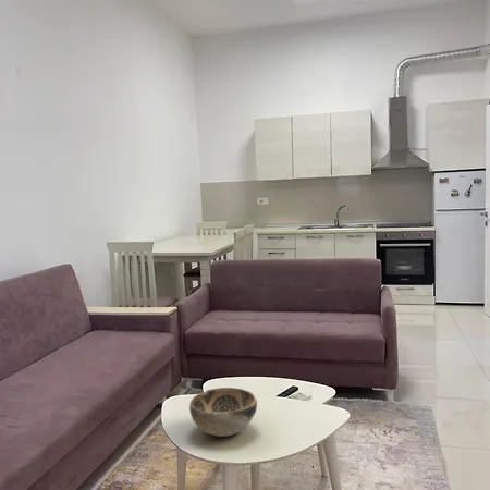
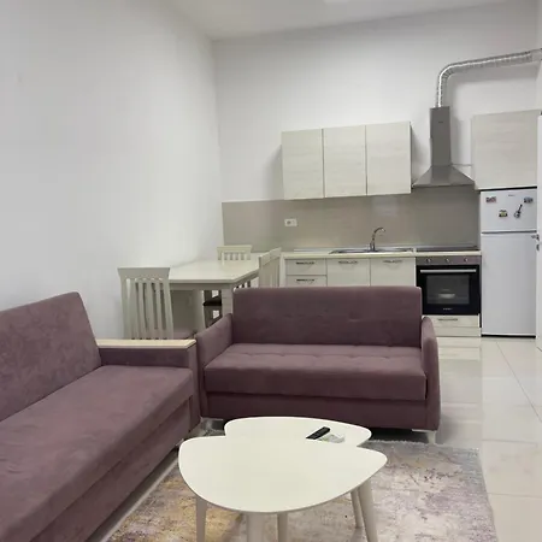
- decorative bowl [188,387,258,438]
